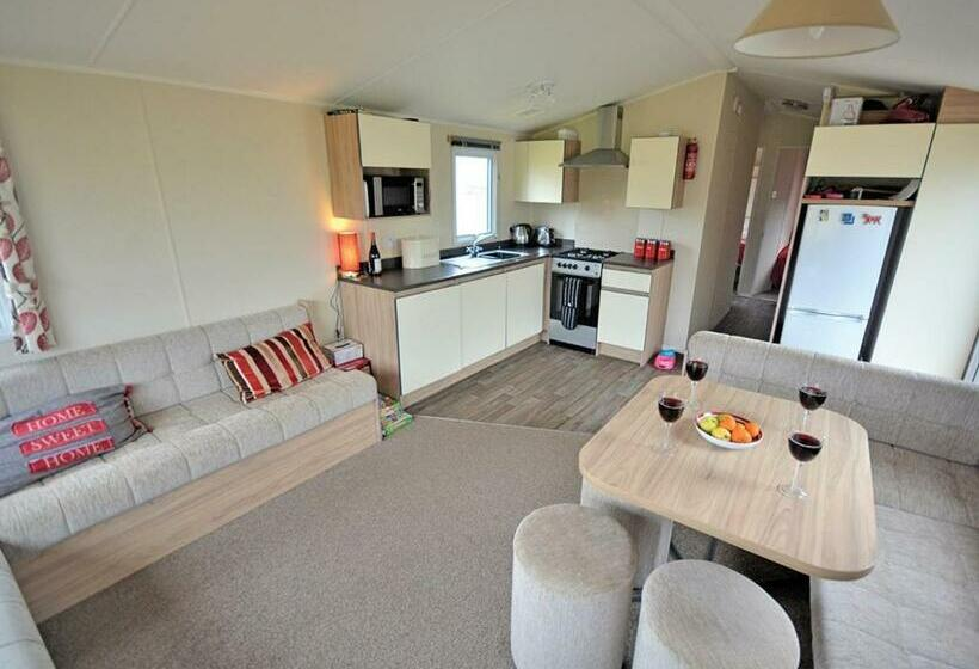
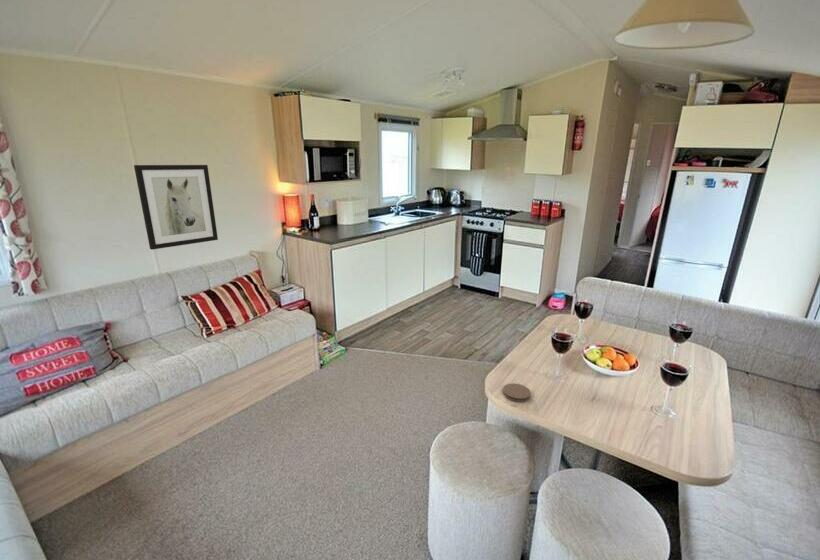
+ coaster [502,383,532,403]
+ wall art [133,164,219,251]
